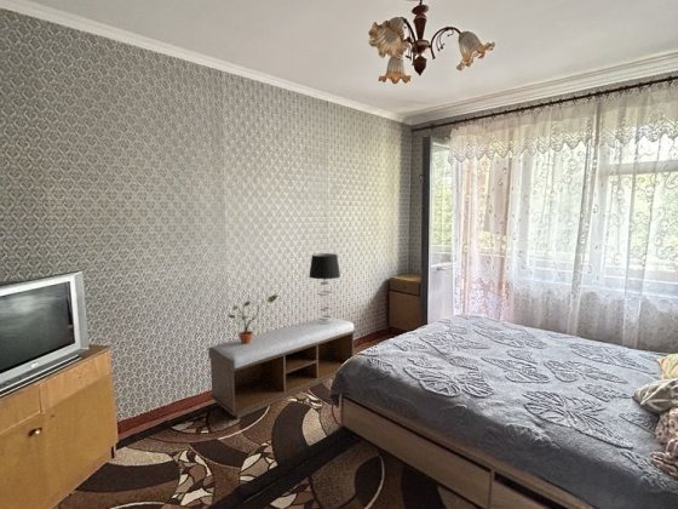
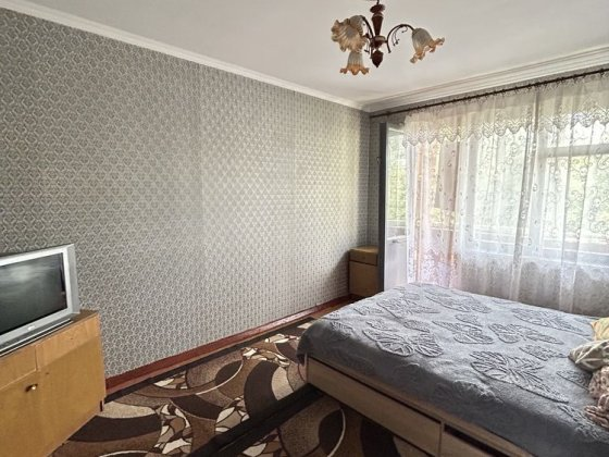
- table lamp [308,252,341,324]
- bench [207,316,356,419]
- potted plant [228,293,278,344]
